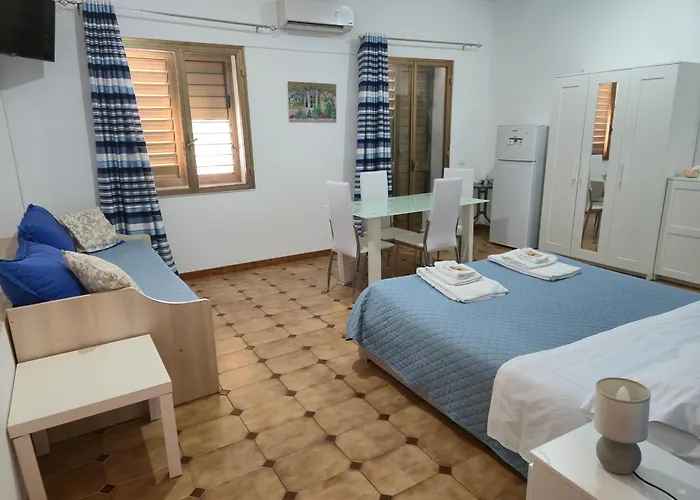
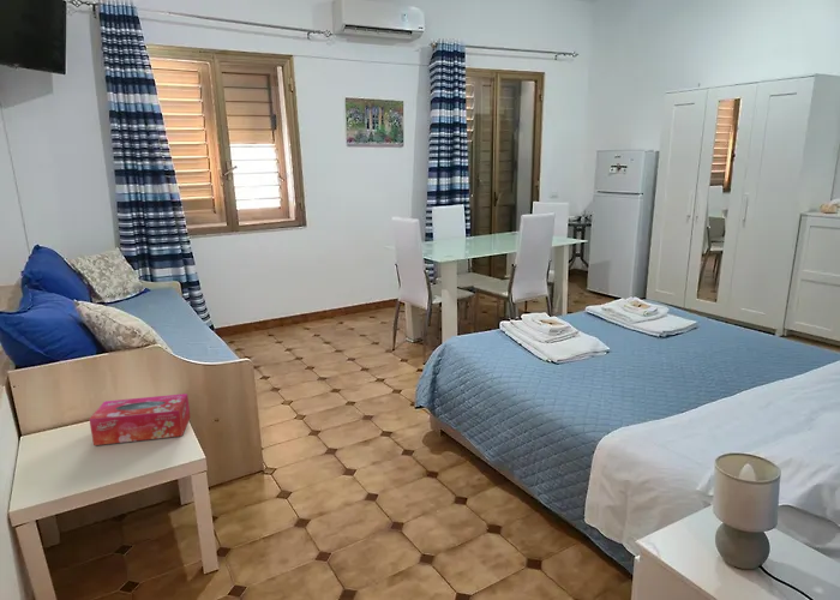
+ tissue box [88,392,192,446]
